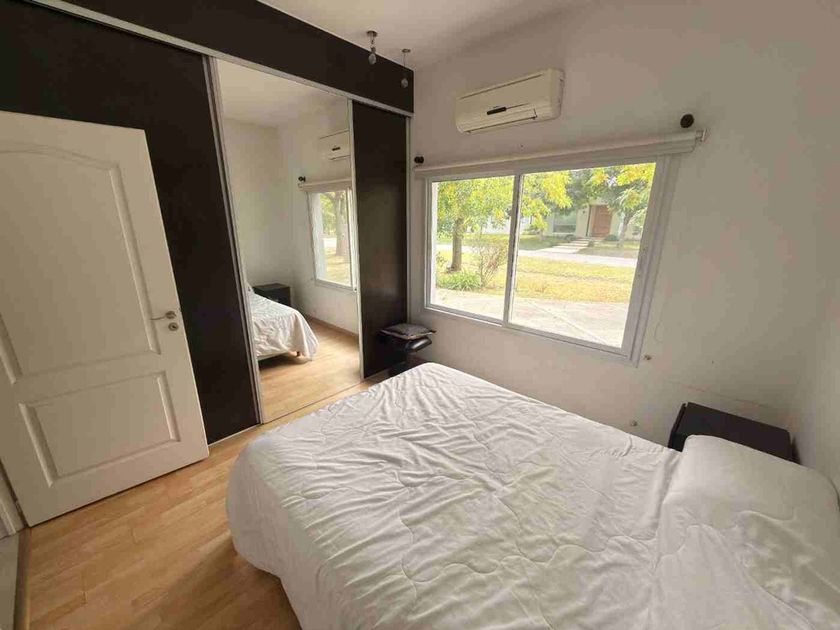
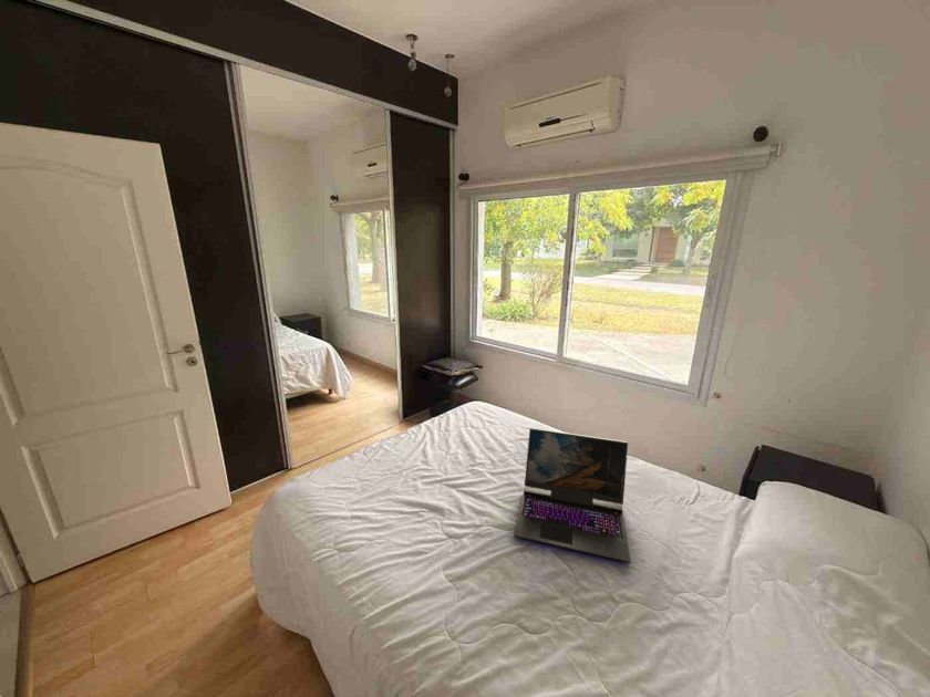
+ laptop [513,427,632,564]
